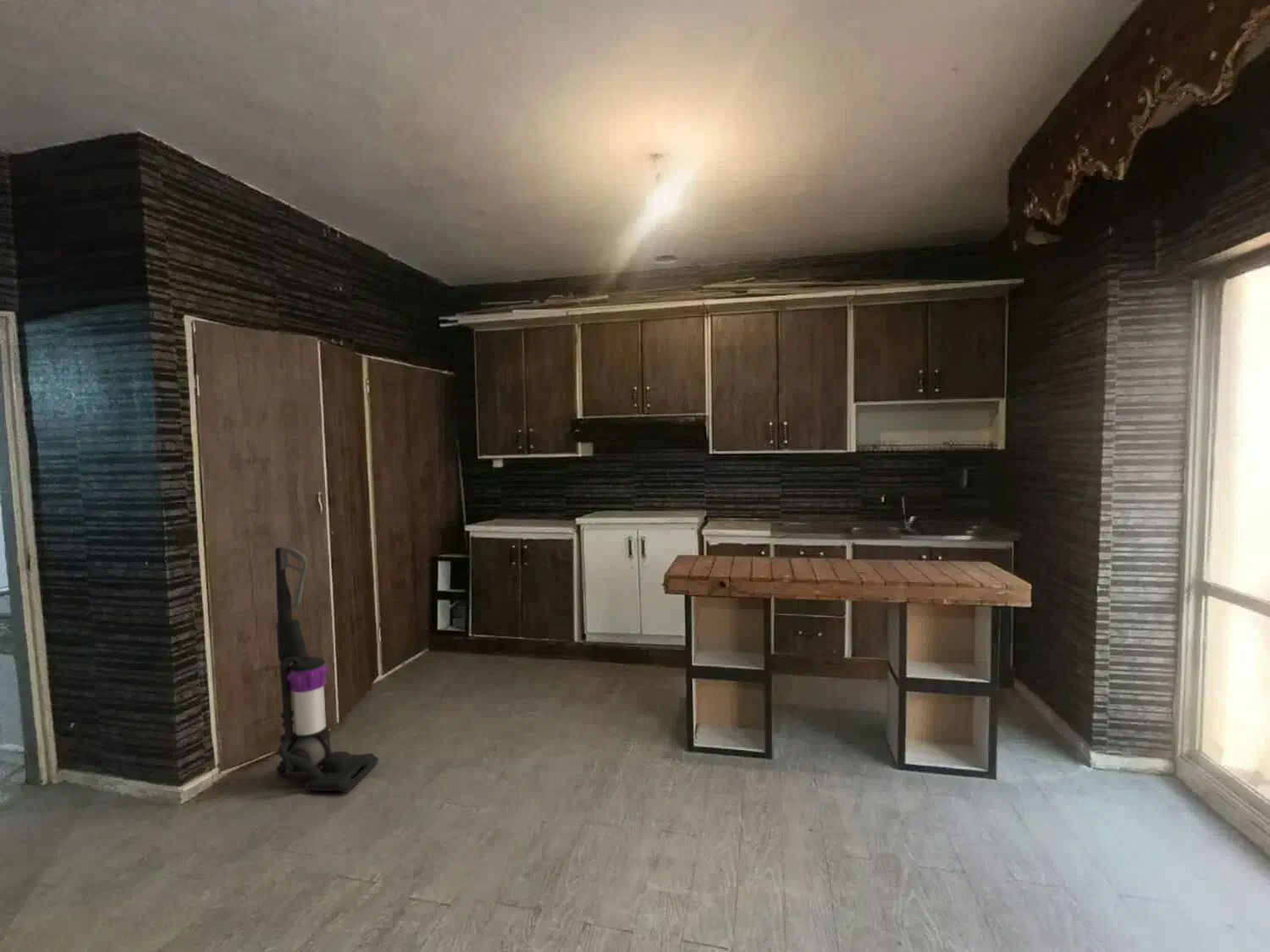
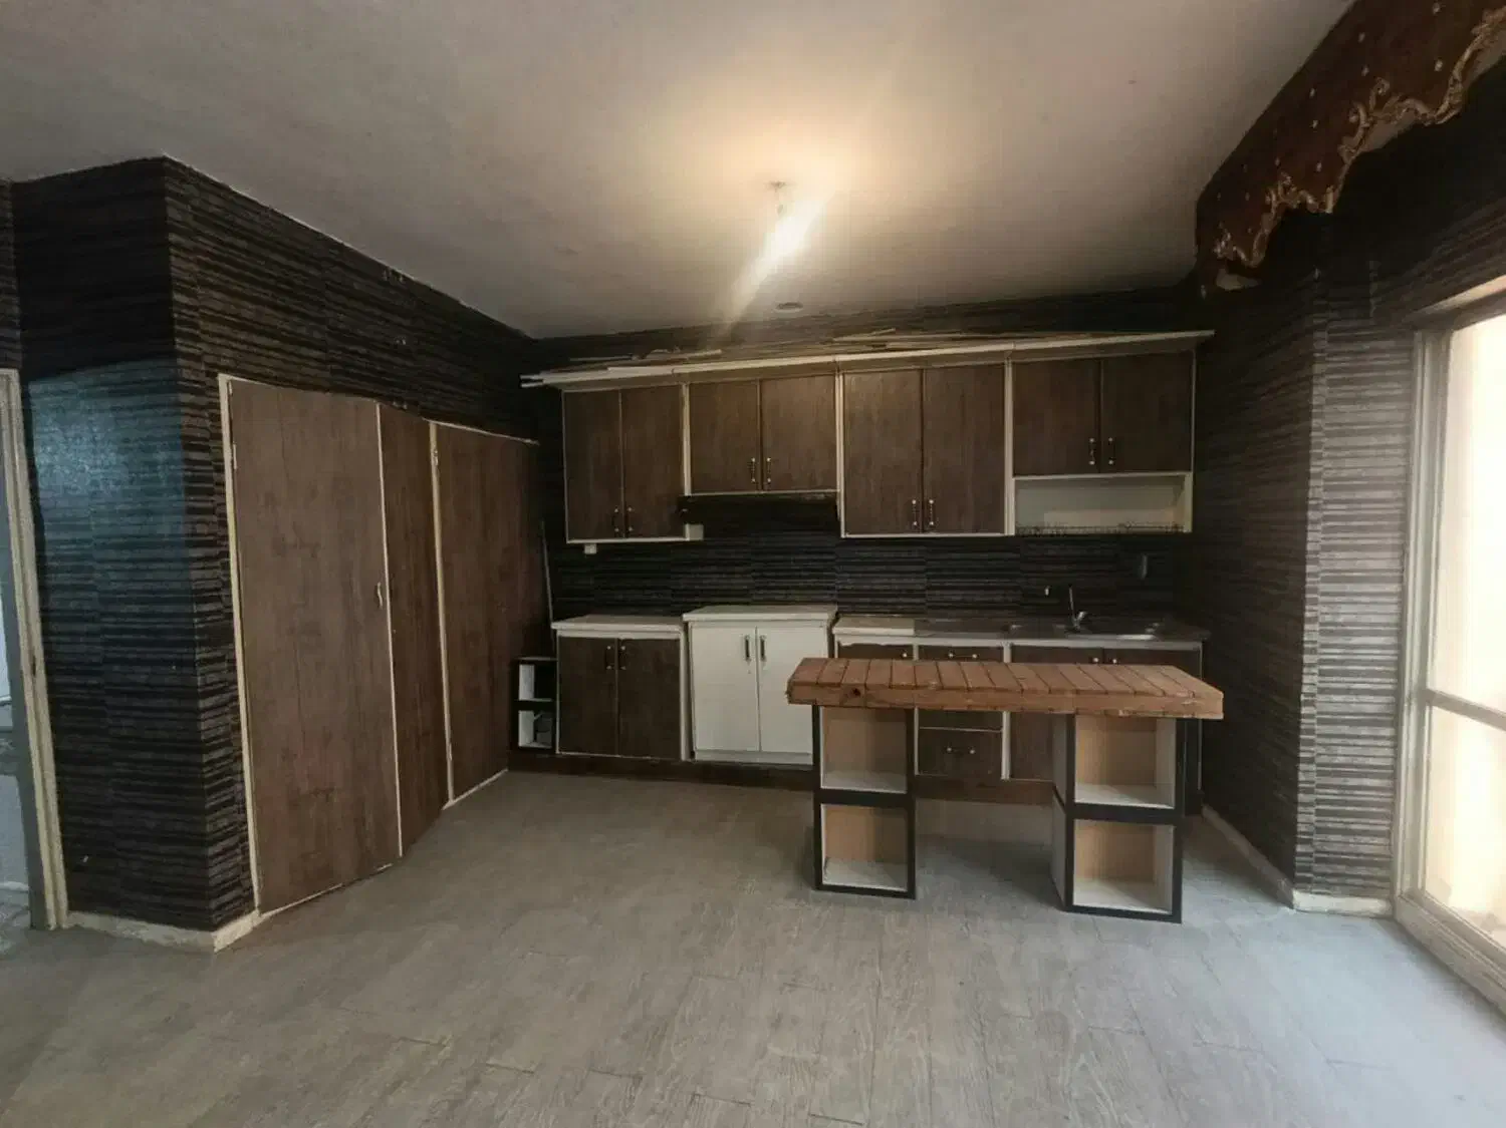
- vacuum cleaner [274,547,379,794]
